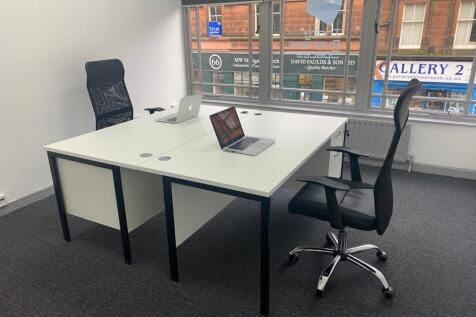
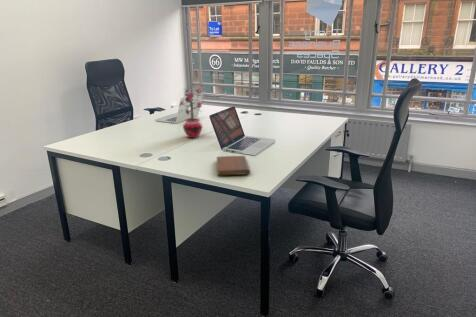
+ notebook [216,155,251,177]
+ potted plant [179,86,203,139]
